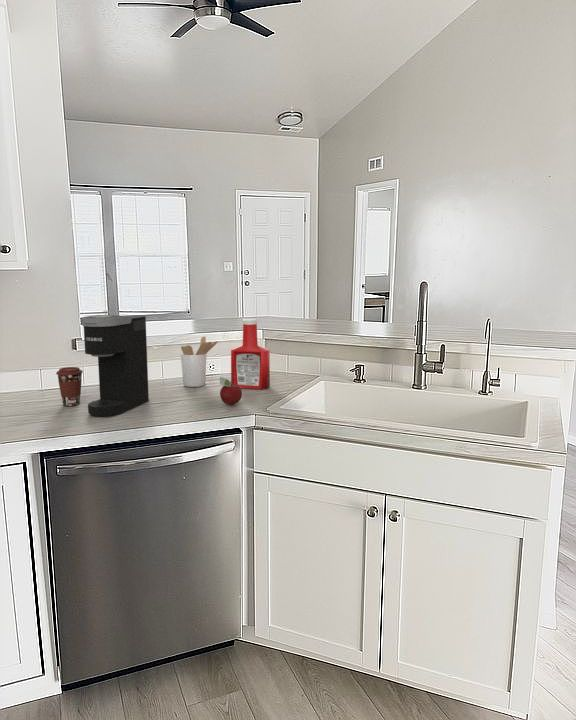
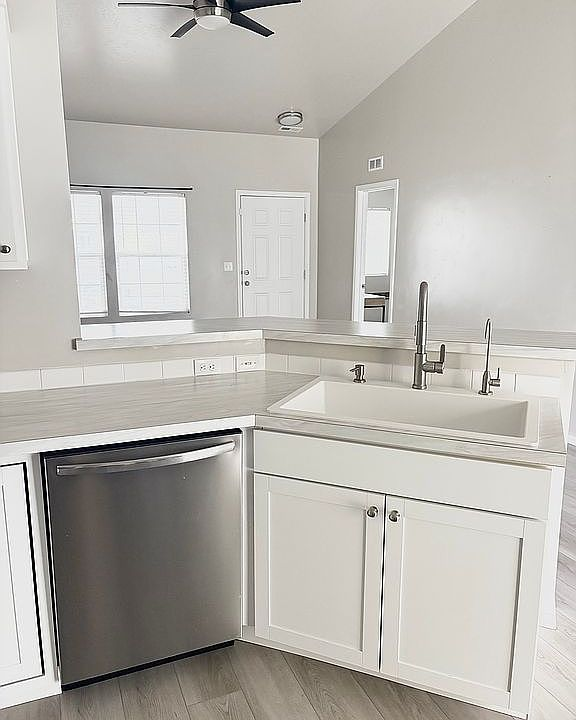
- soap bottle [230,318,271,390]
- utensil holder [180,336,219,388]
- coffee cup [55,366,84,407]
- coffee maker [81,314,150,417]
- fruit [219,376,243,406]
